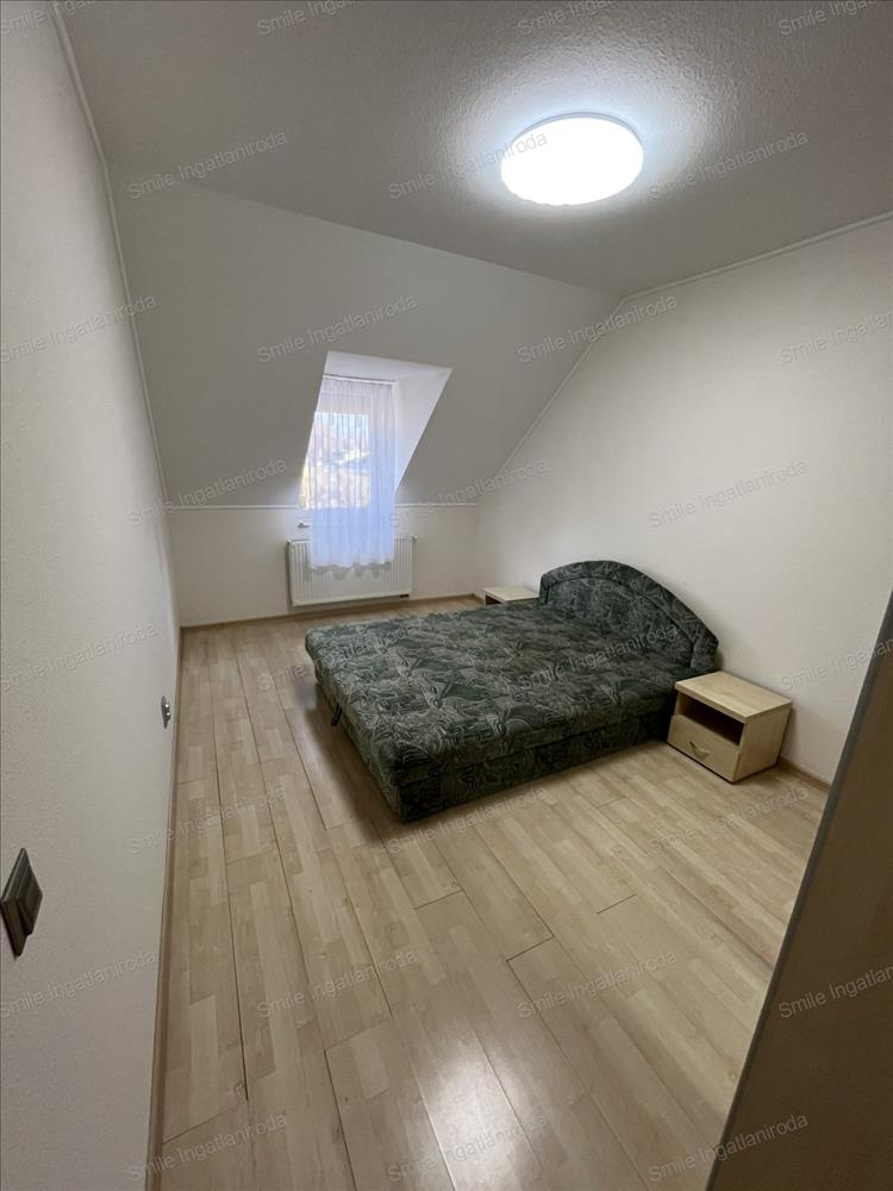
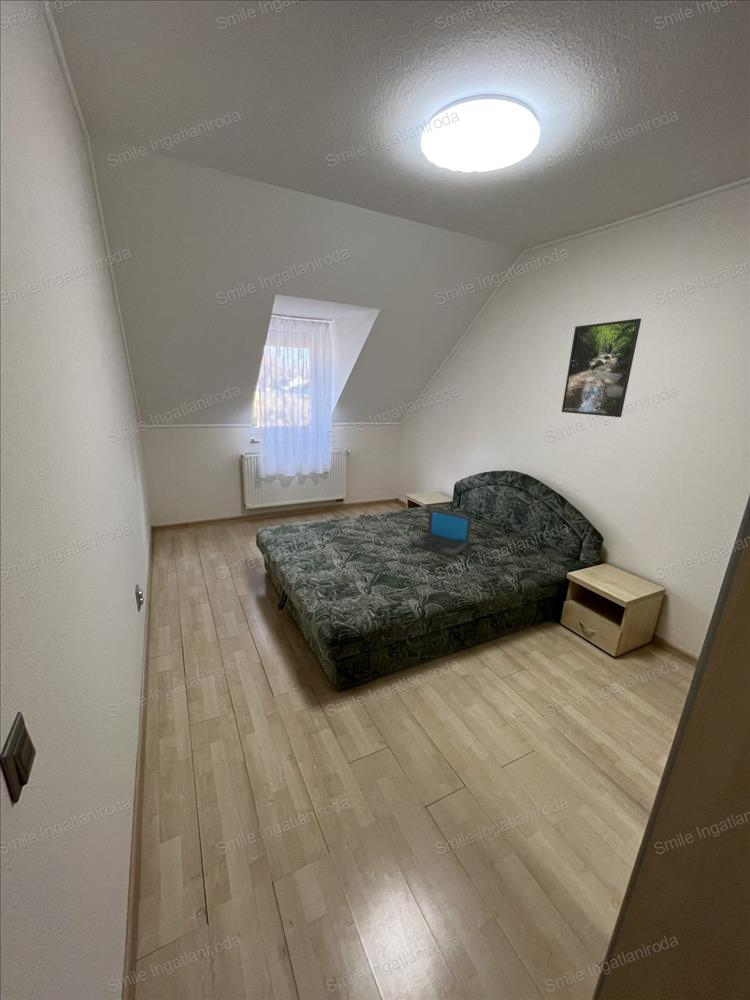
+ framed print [561,318,642,418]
+ laptop [411,507,473,558]
